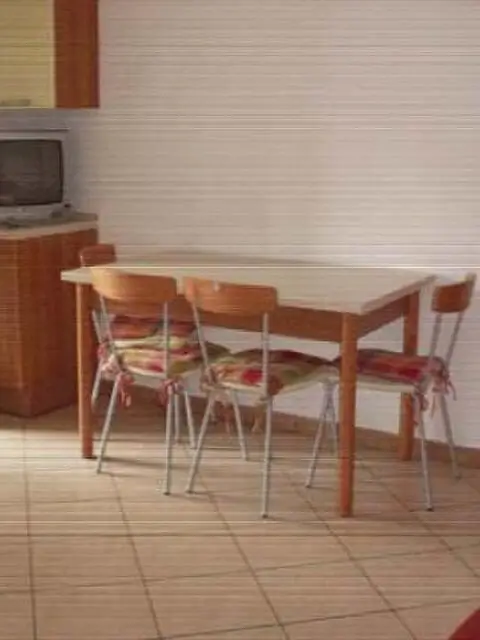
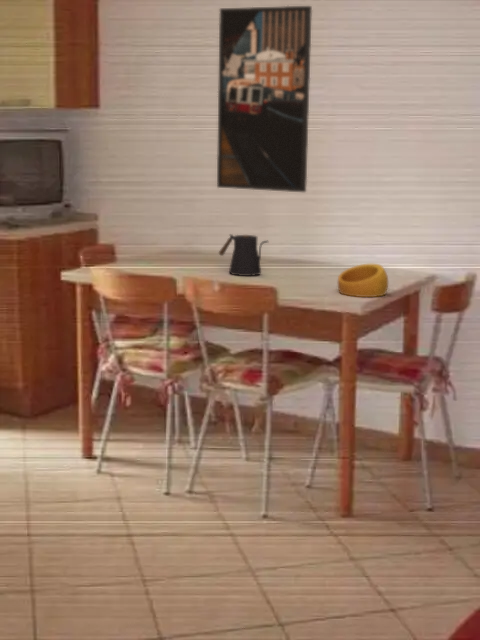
+ kettle [218,233,269,277]
+ ring [337,263,389,298]
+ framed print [216,5,313,193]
